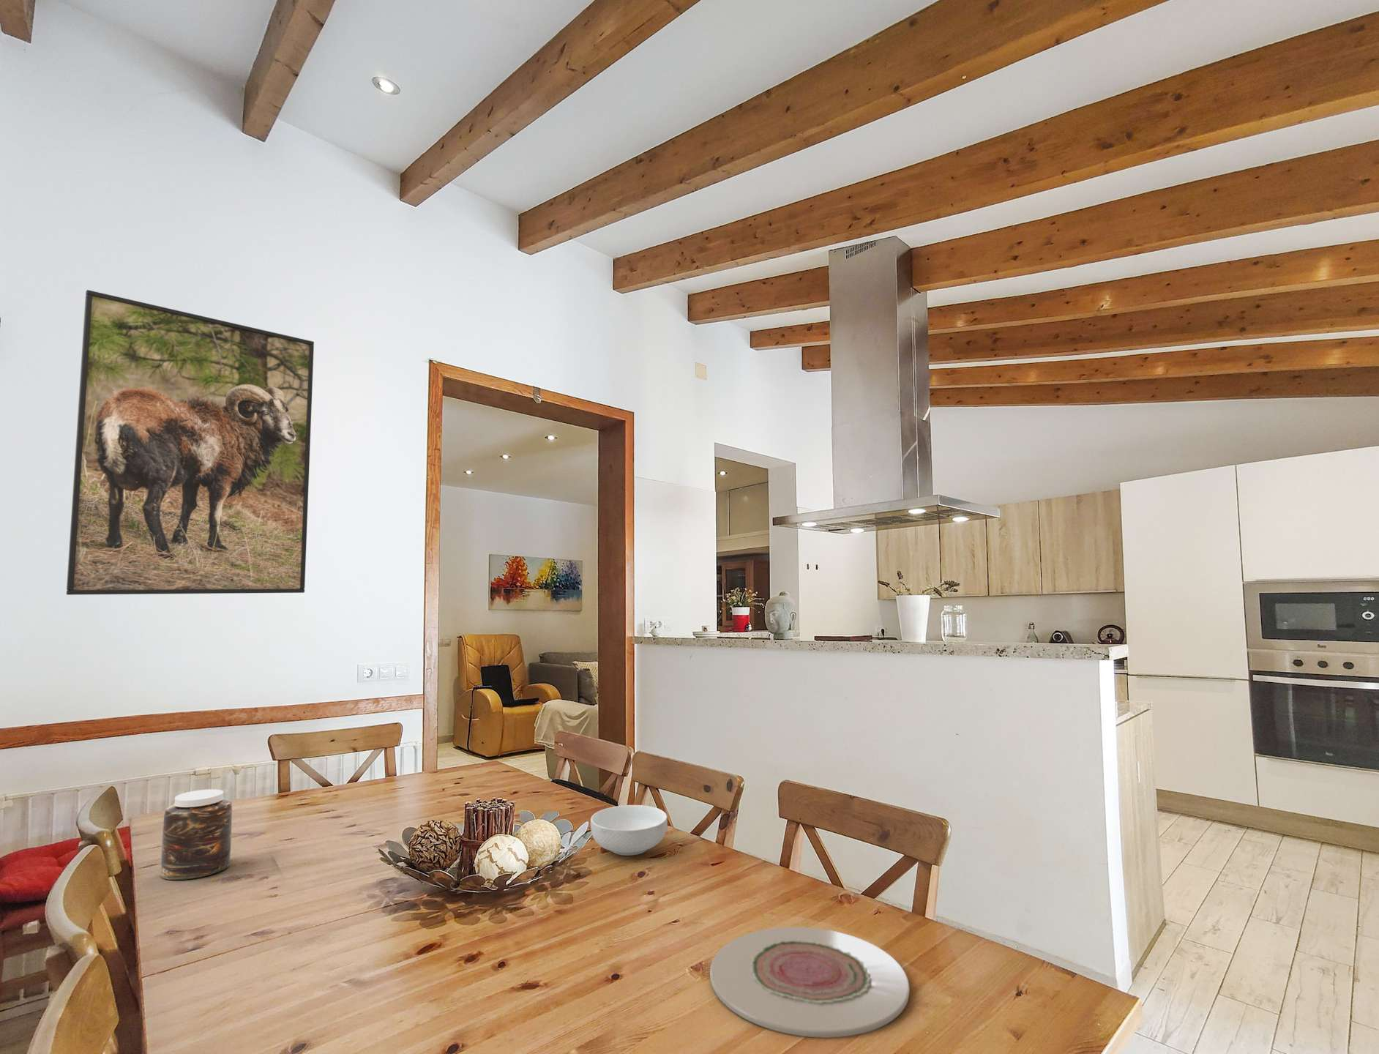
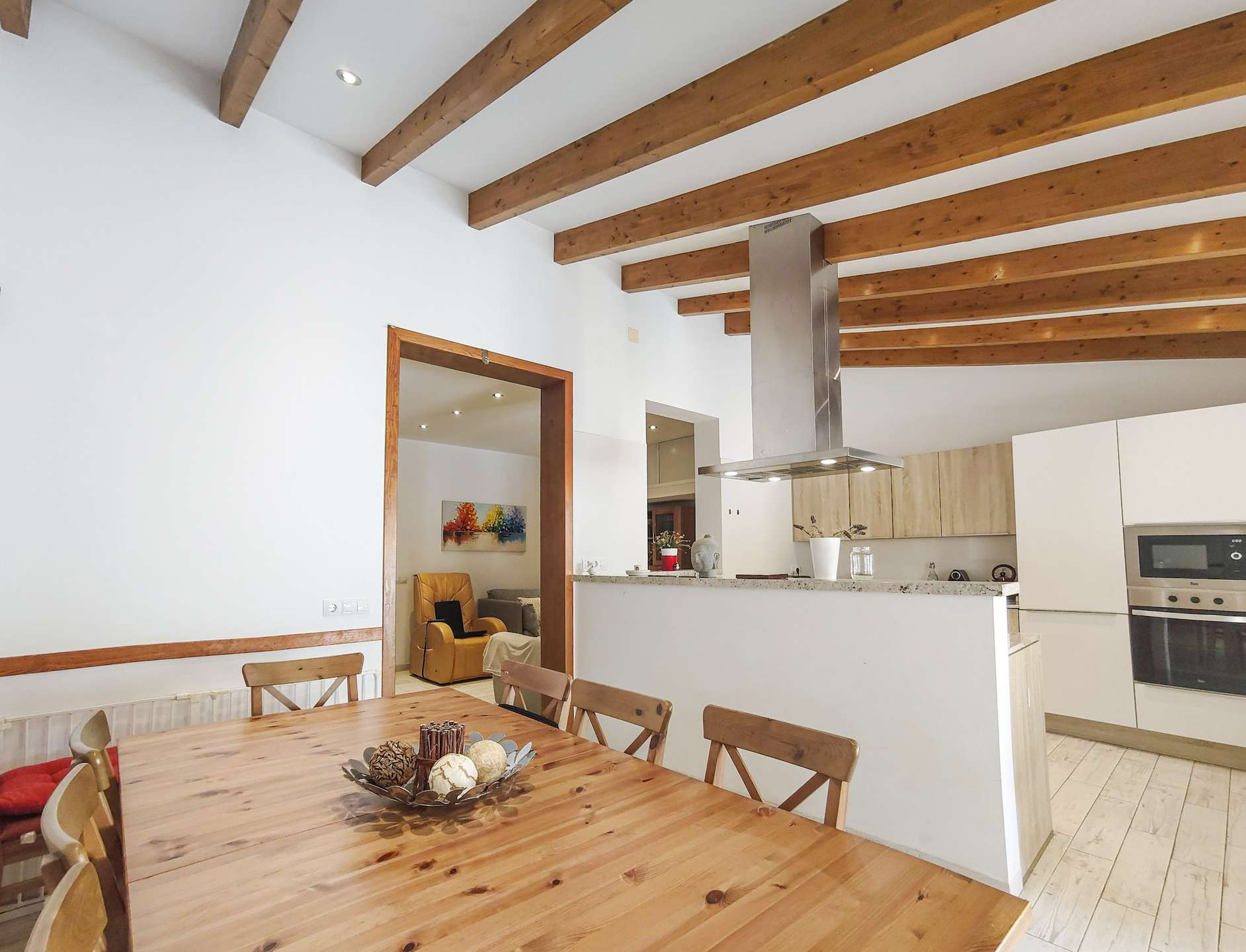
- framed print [66,289,314,596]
- cereal bowl [590,805,668,856]
- plate [709,926,911,1038]
- jar [159,788,232,880]
